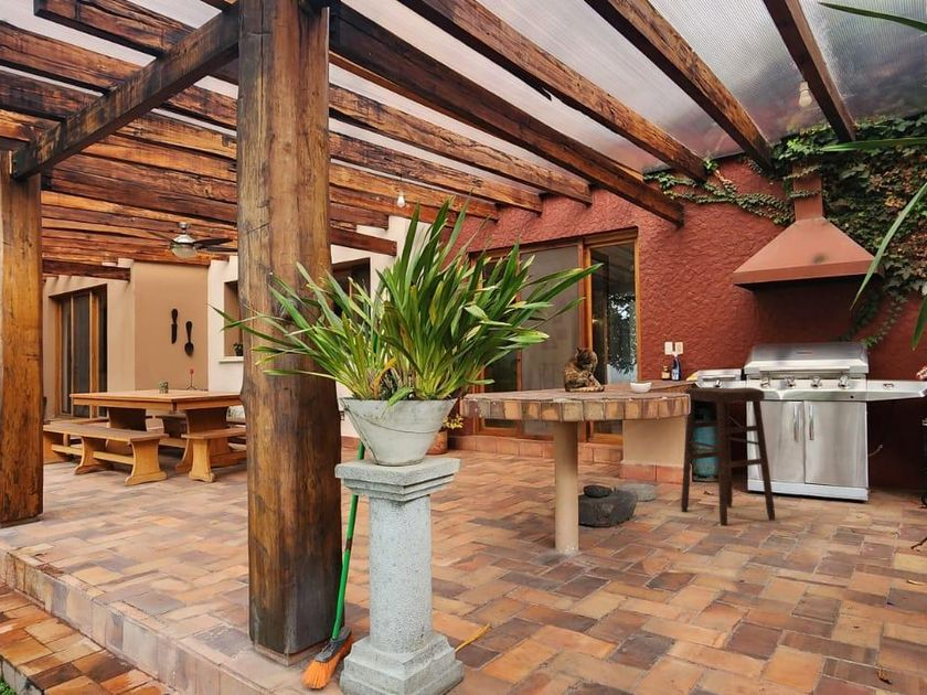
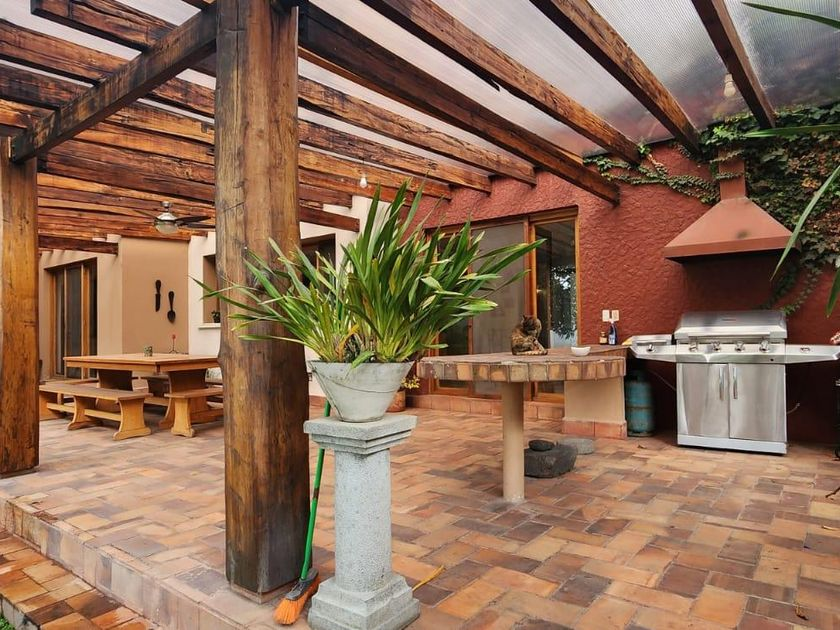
- stool [680,386,776,527]
